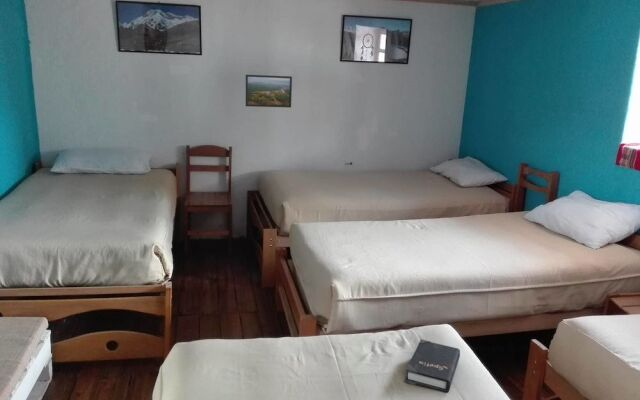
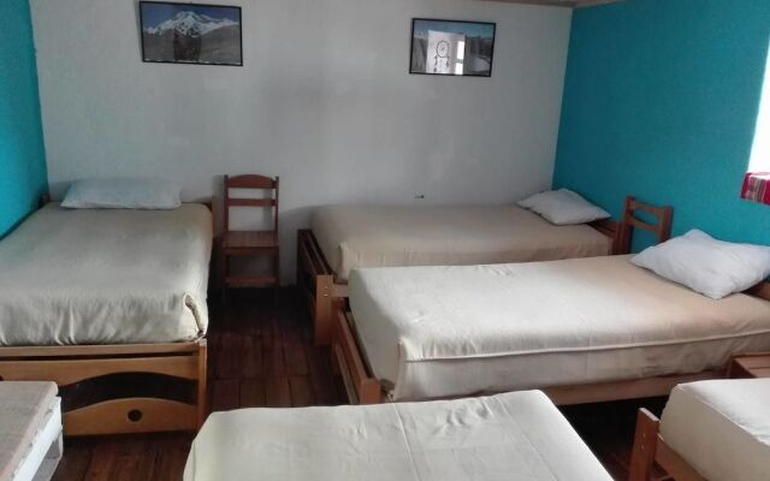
- hardback book [404,338,461,394]
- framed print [245,74,293,108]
